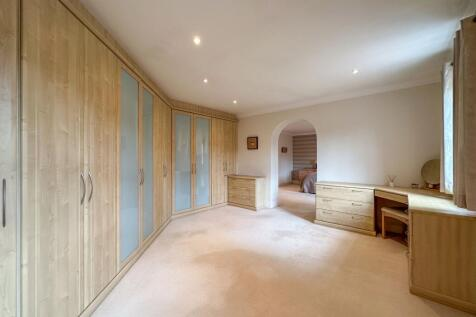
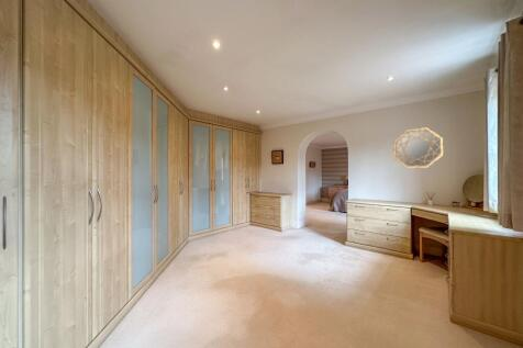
+ home mirror [392,126,444,169]
